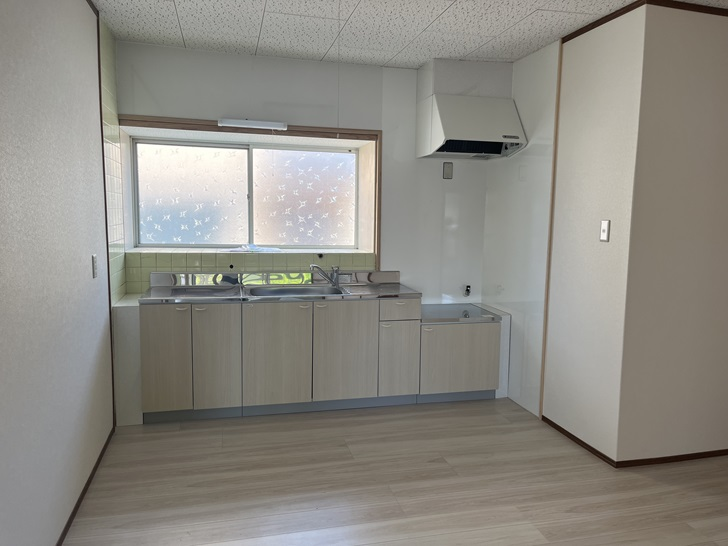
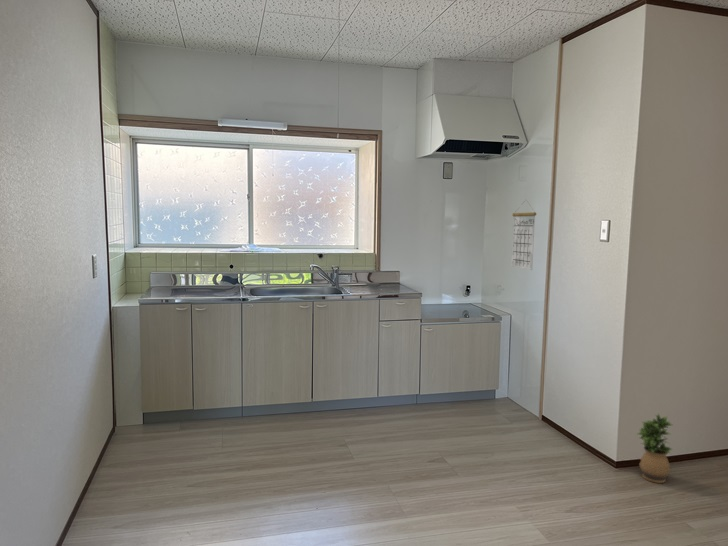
+ potted plant [636,413,673,484]
+ calendar [510,199,537,271]
